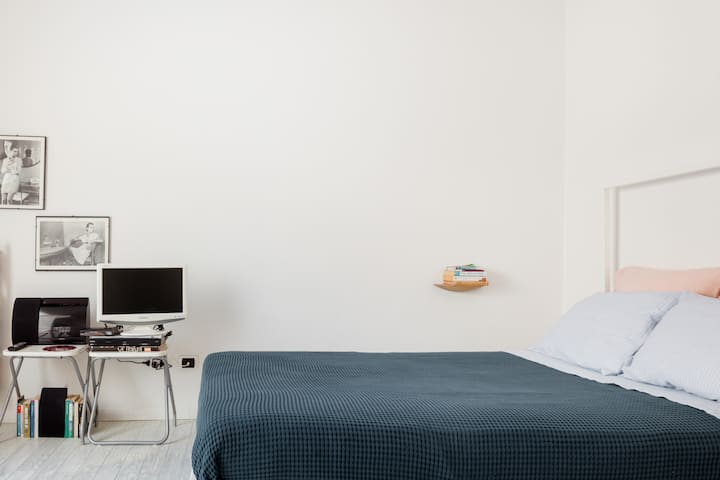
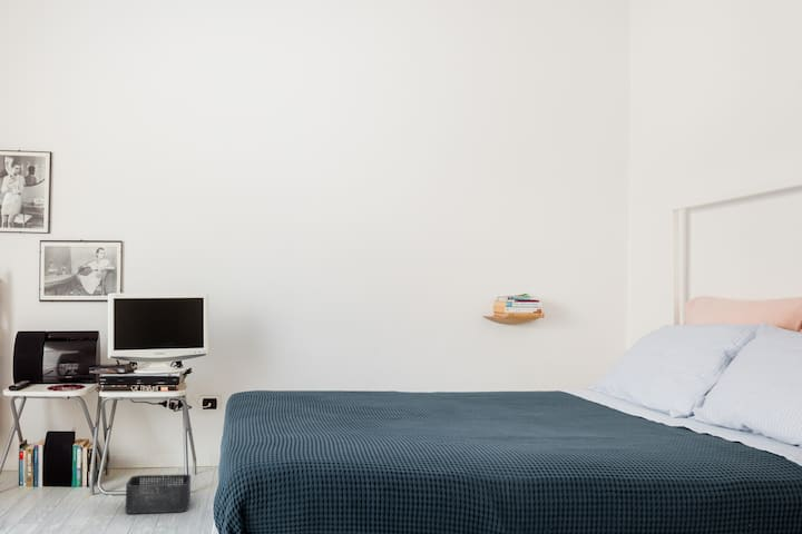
+ storage bin [124,473,192,514]
